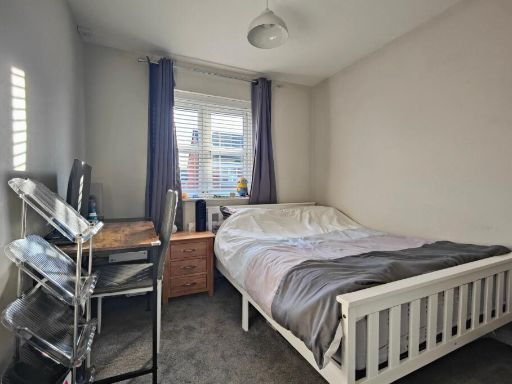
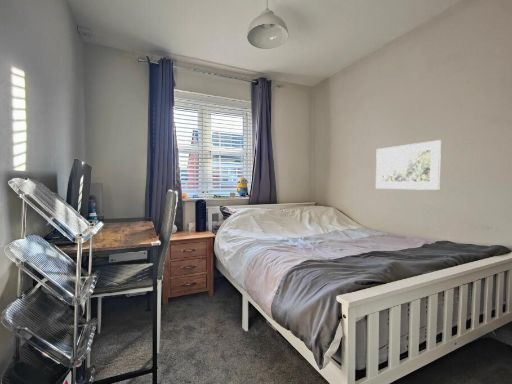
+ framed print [375,139,442,191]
